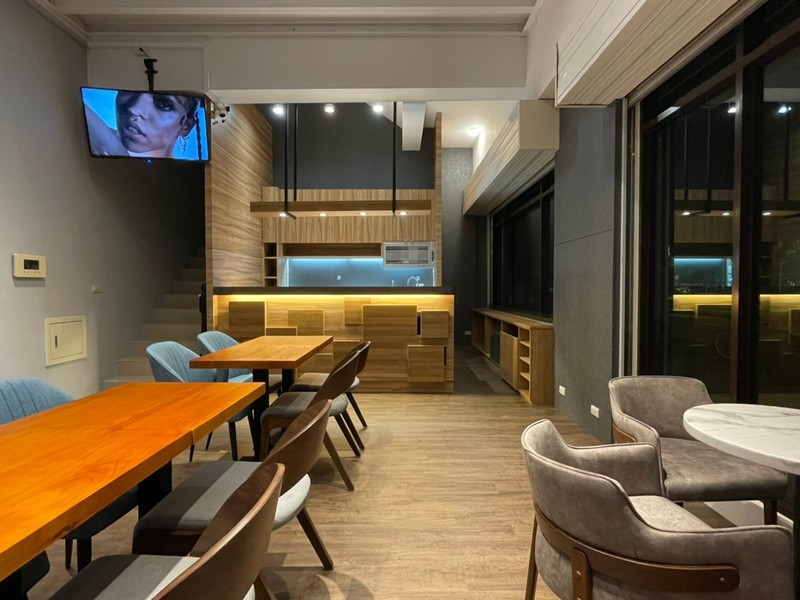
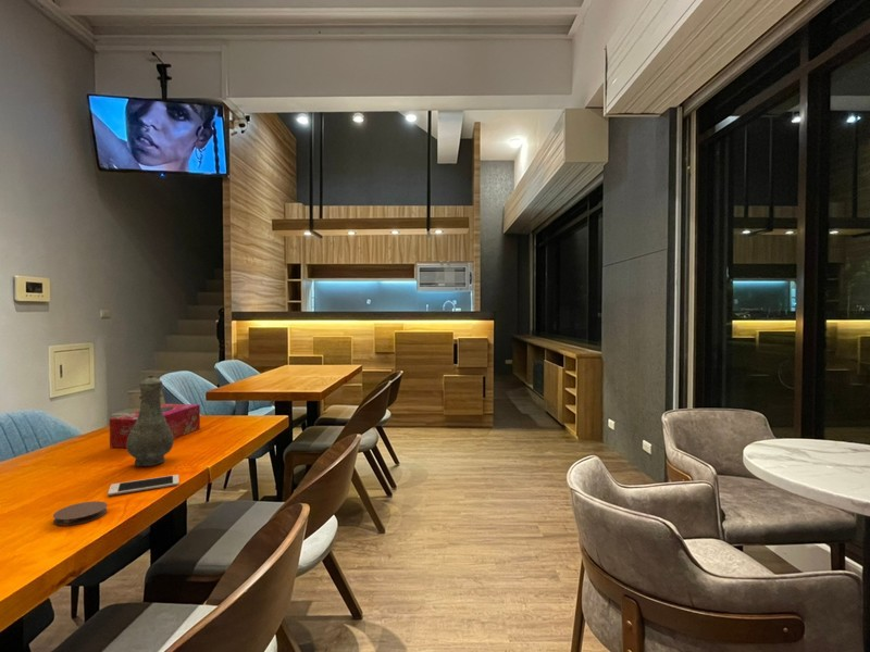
+ vase [125,374,175,467]
+ cell phone [107,474,181,497]
+ tissue box [109,403,201,449]
+ coaster [52,500,109,527]
